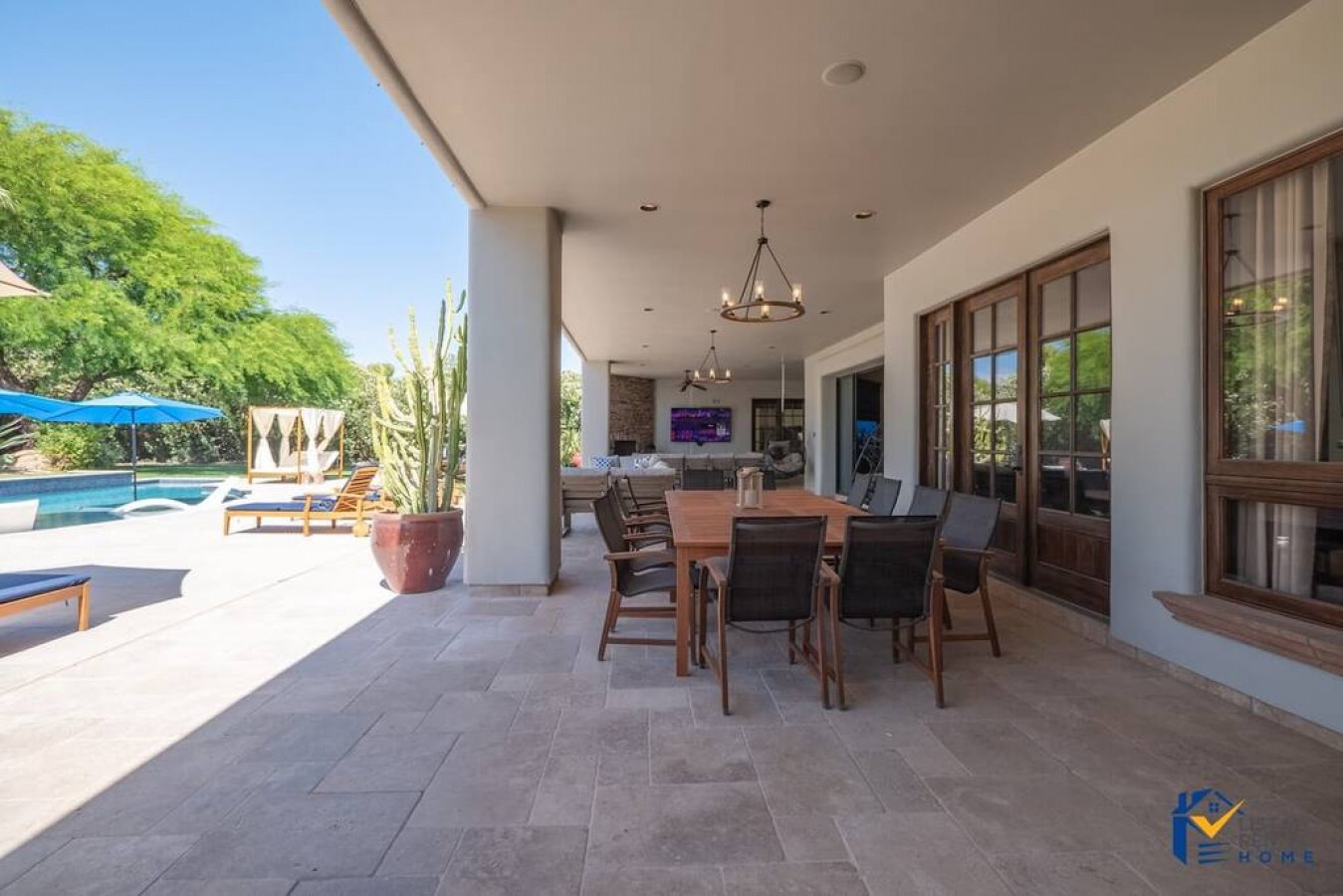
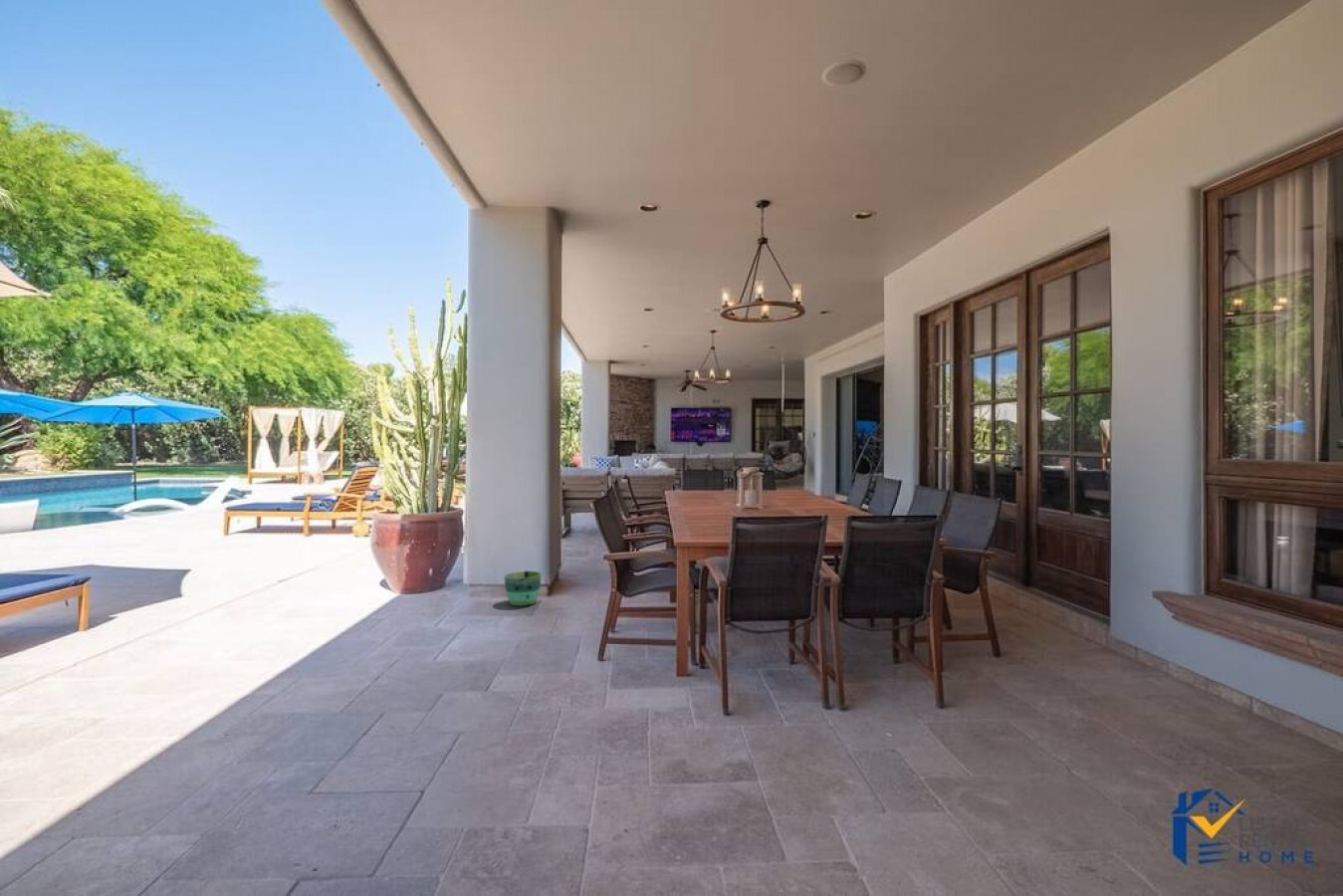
+ planter pot [504,569,542,606]
